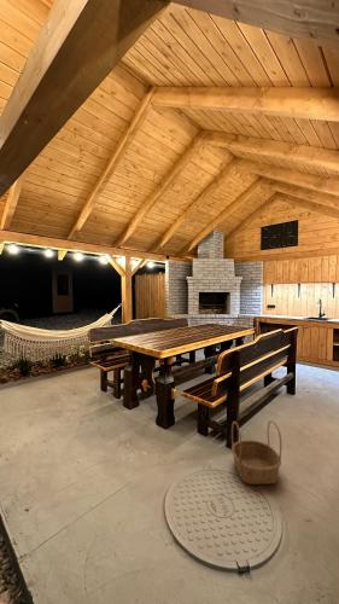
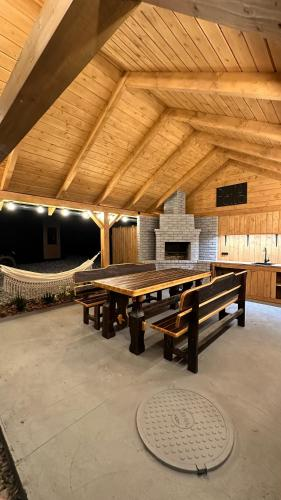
- basket [230,419,282,486]
